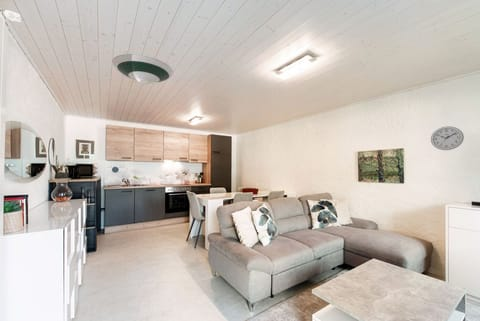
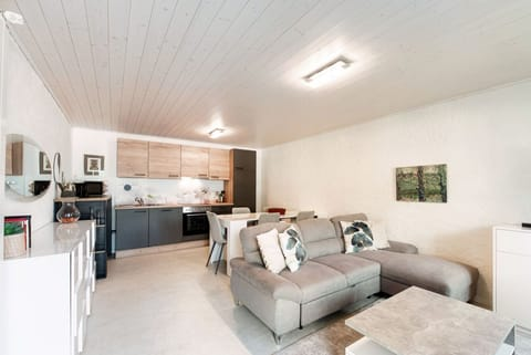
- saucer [111,53,174,85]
- wall clock [430,125,465,151]
